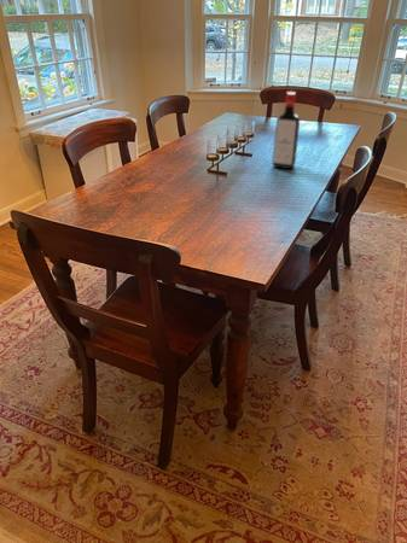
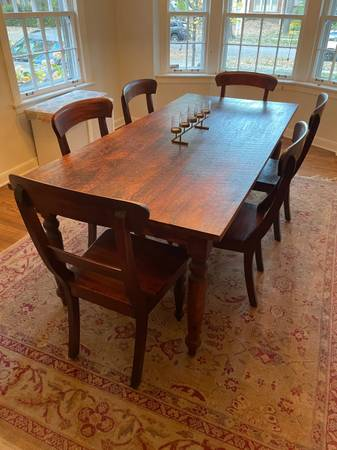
- liquor bottle [271,91,301,170]
